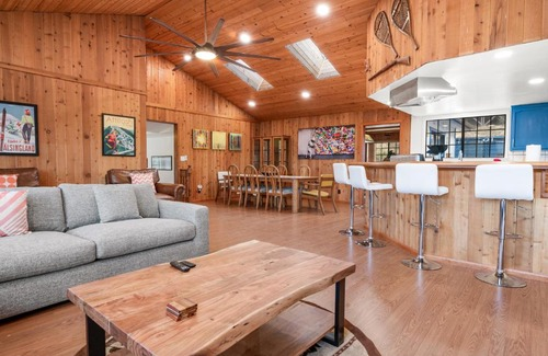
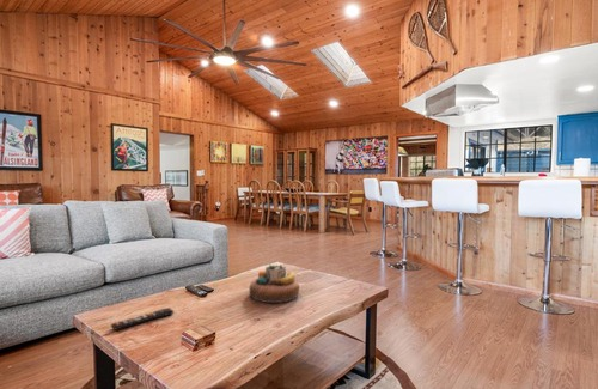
+ decorative bowl [248,262,300,304]
+ remote control [110,306,175,332]
